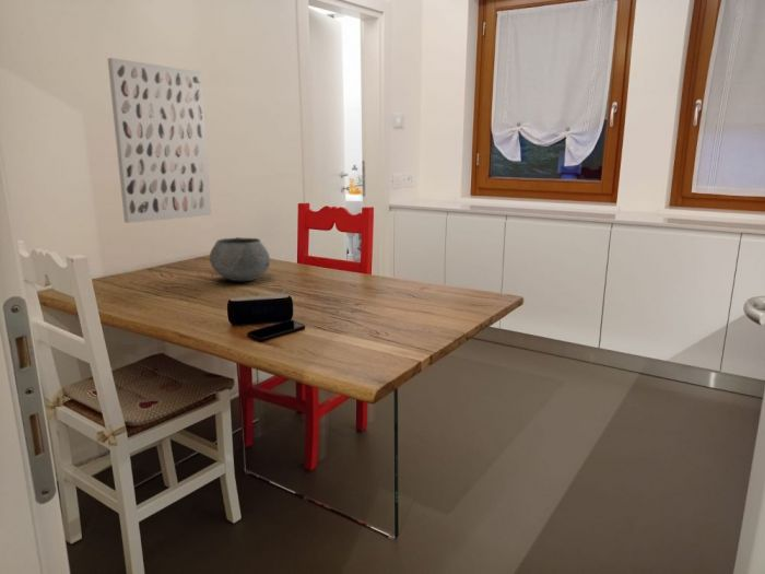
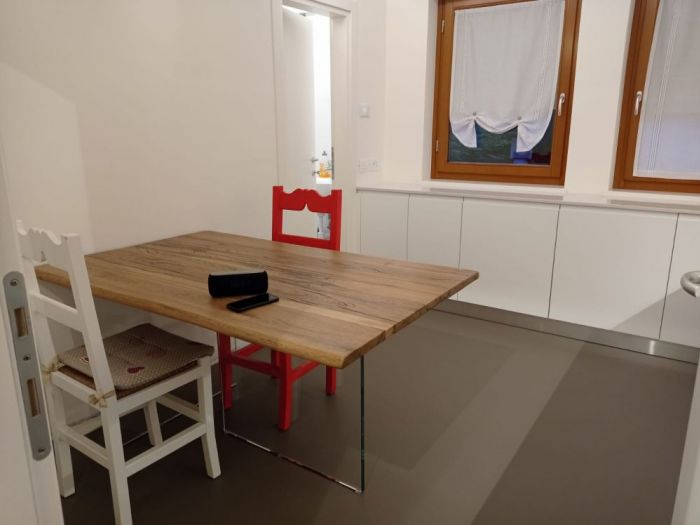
- bowl [209,236,271,282]
- wall art [107,57,212,224]
